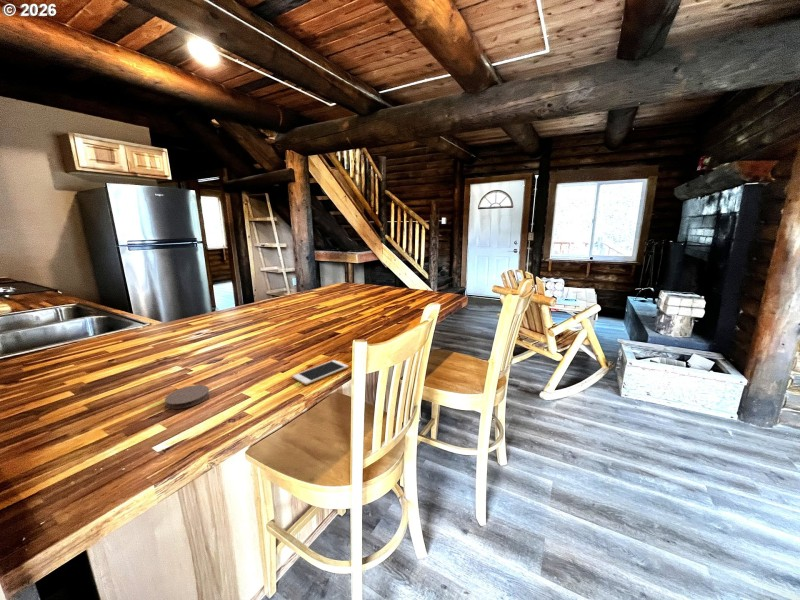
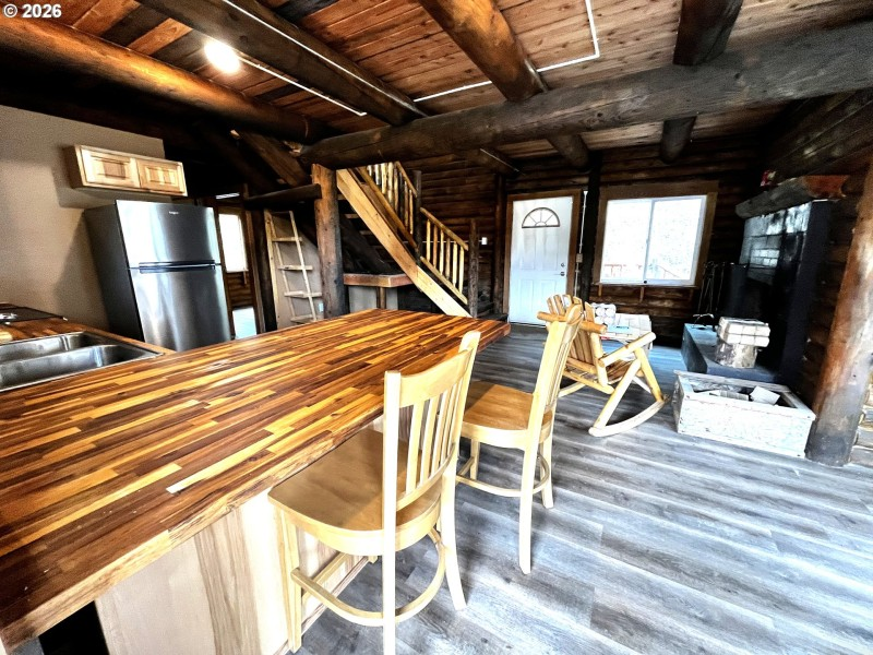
- coaster [164,384,211,410]
- cell phone [292,359,349,386]
